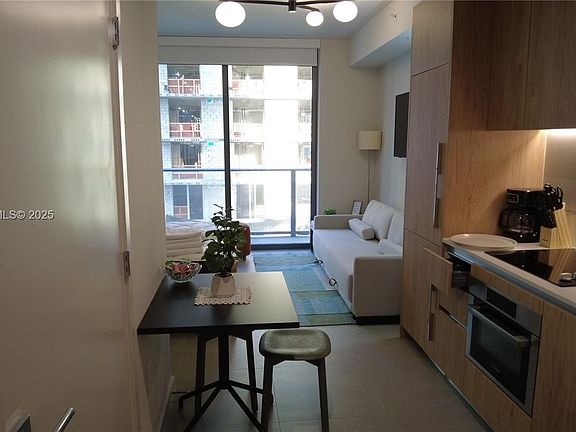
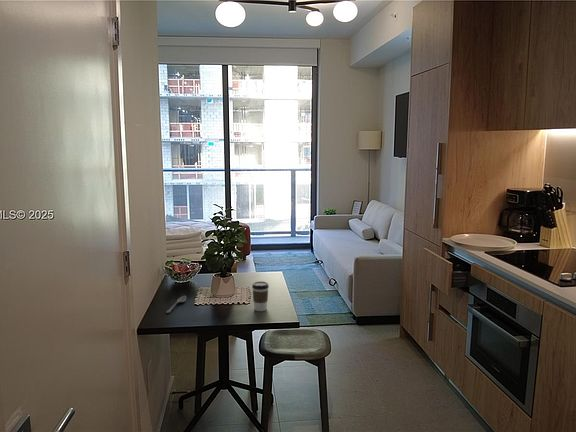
+ spoon [166,295,187,314]
+ coffee cup [251,280,270,312]
